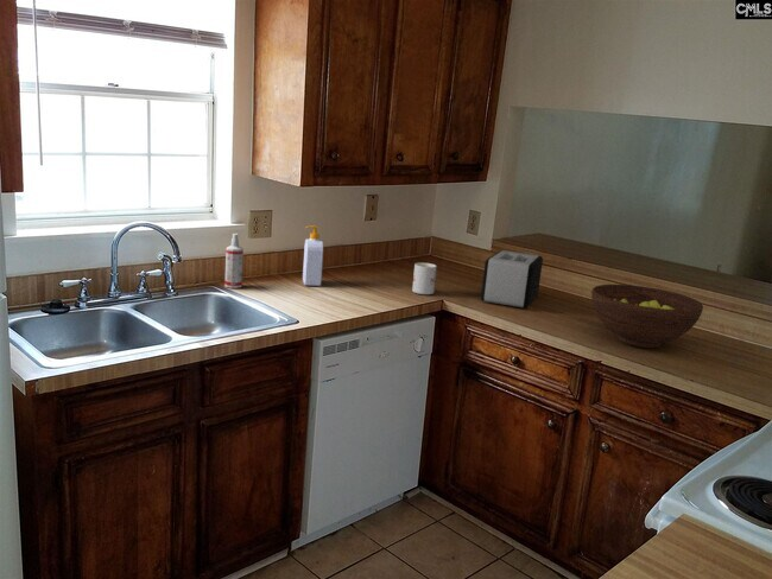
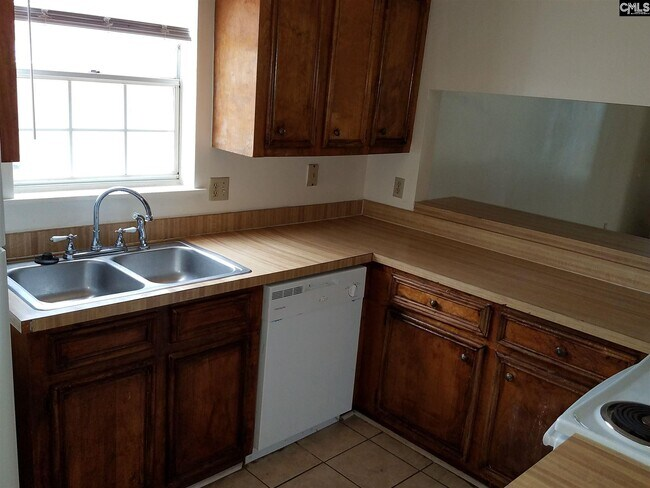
- soap bottle [302,224,324,287]
- fruit bowl [590,284,704,349]
- spray bottle [223,233,245,290]
- mug [411,262,438,295]
- toaster [480,249,544,308]
